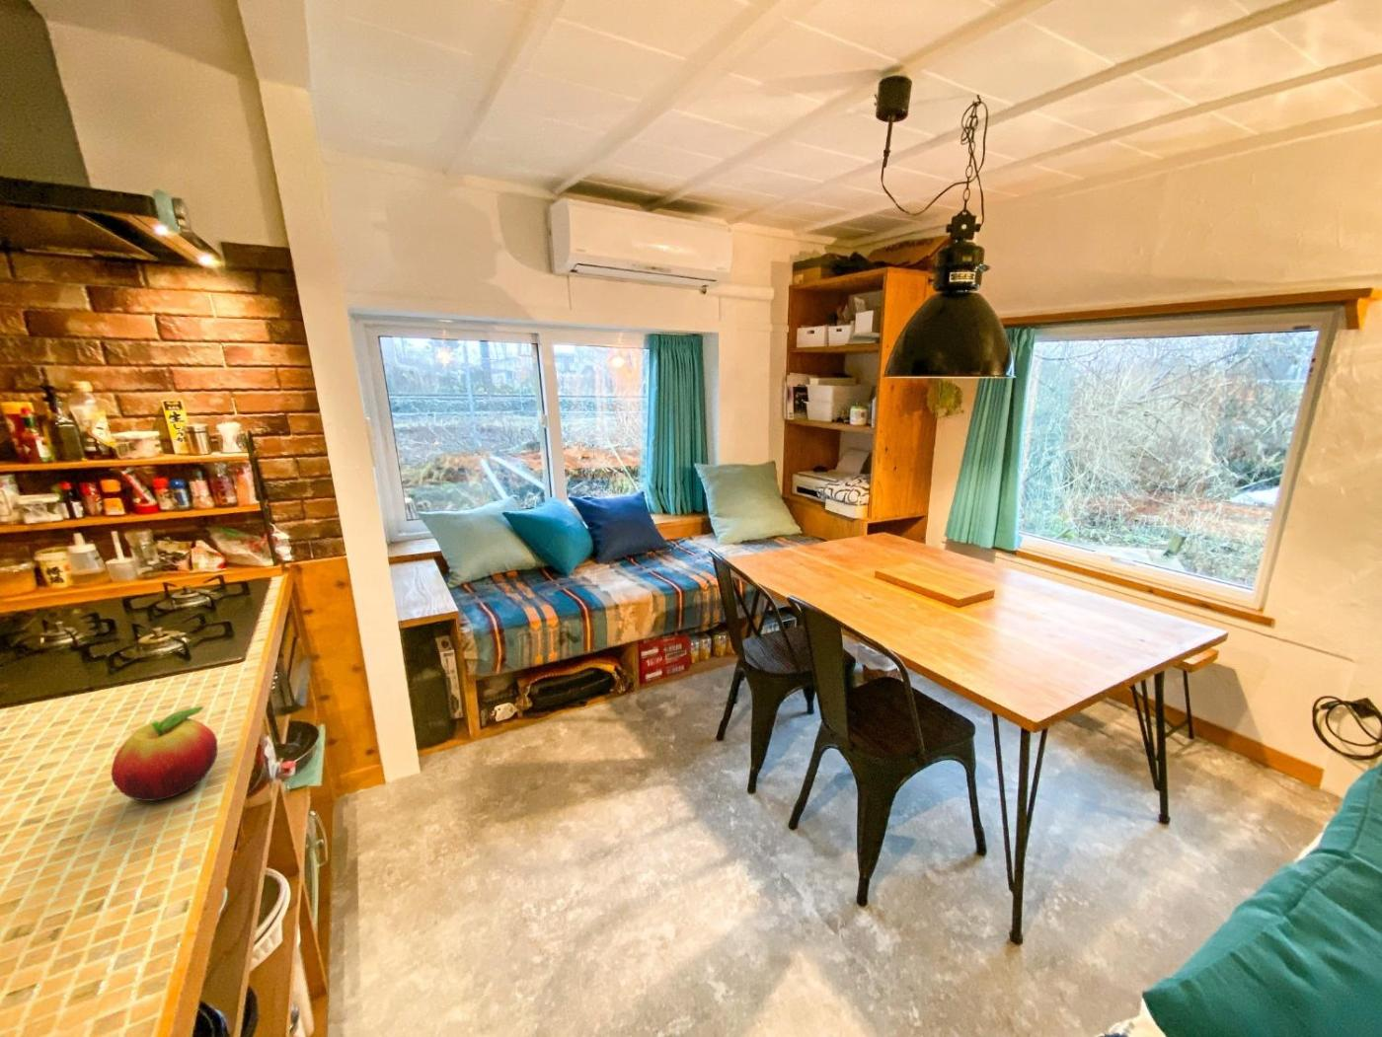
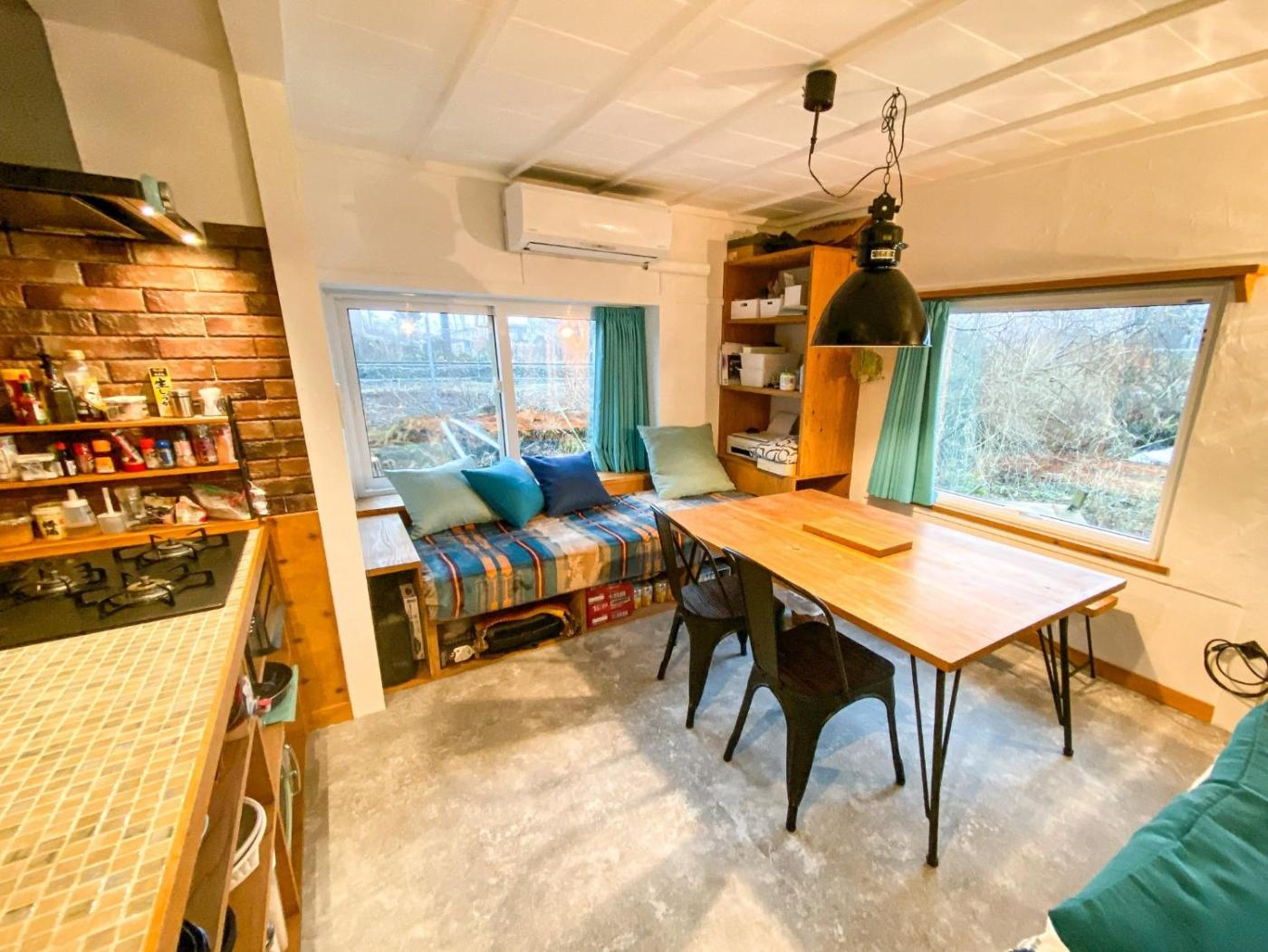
- fruit [110,706,219,802]
